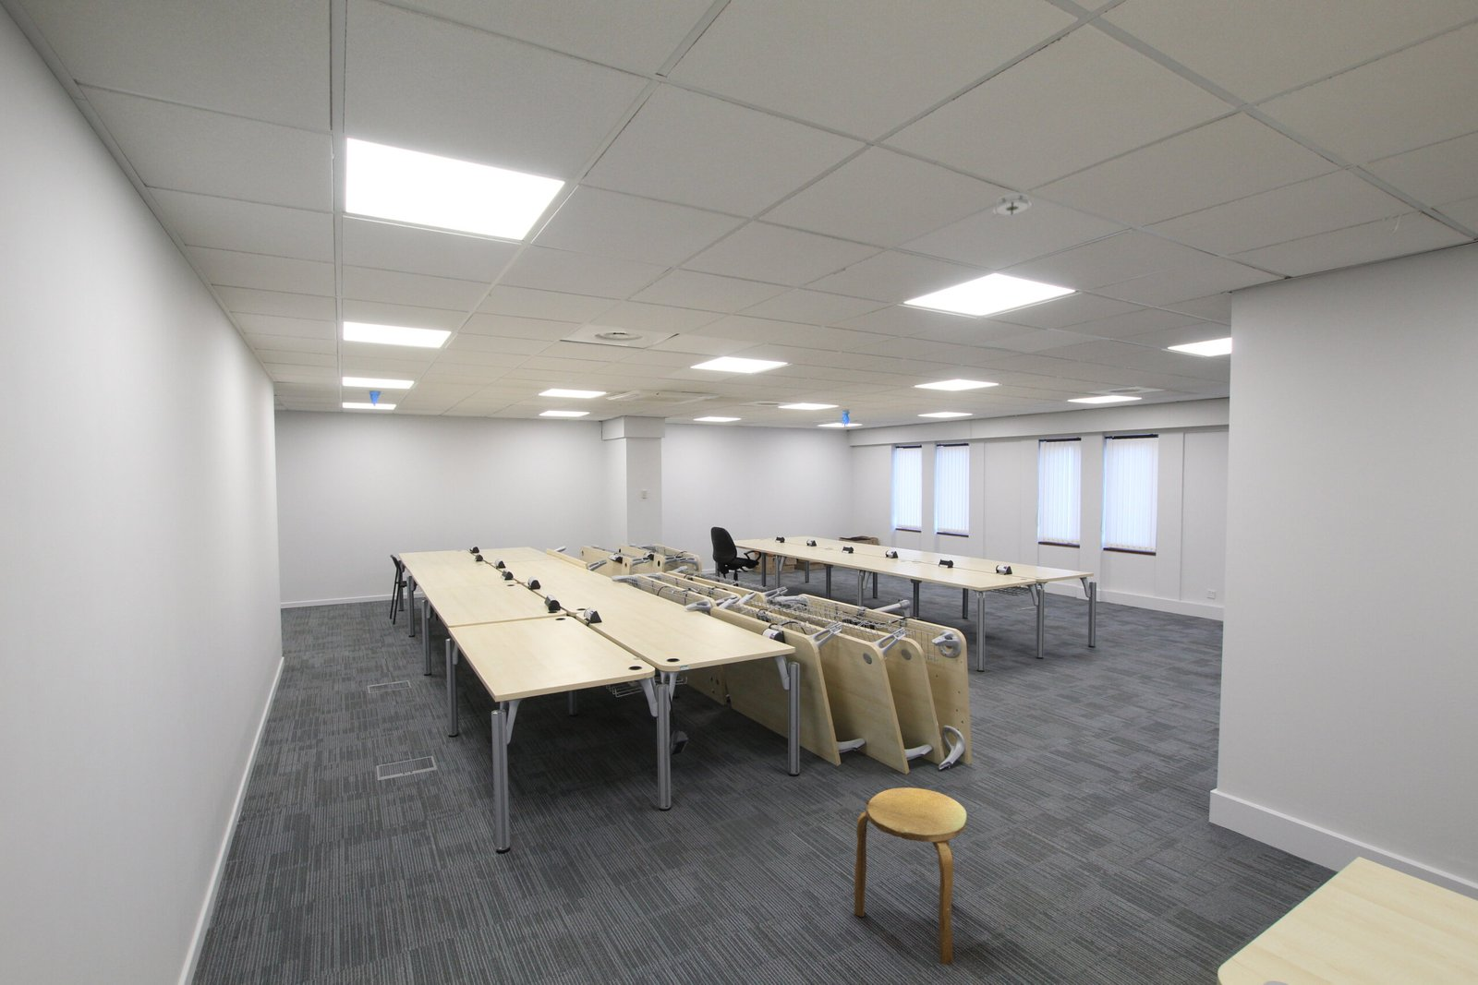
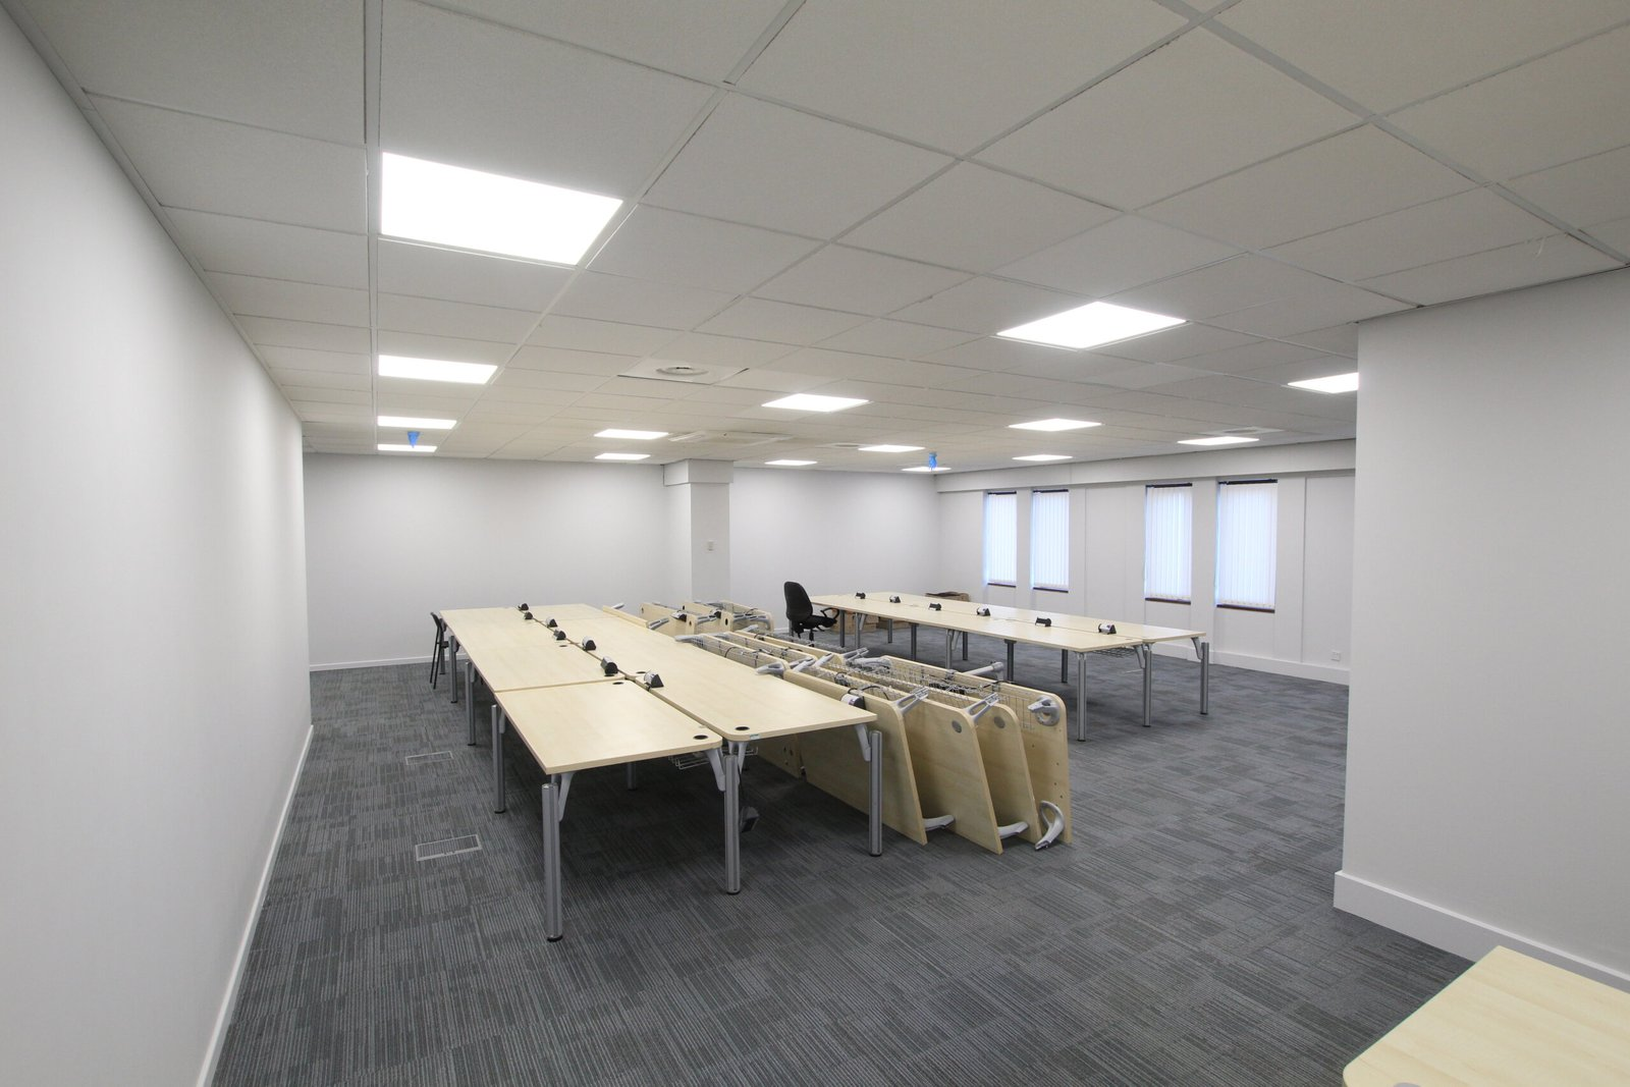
- stool [853,786,968,965]
- smoke detector [991,193,1033,219]
